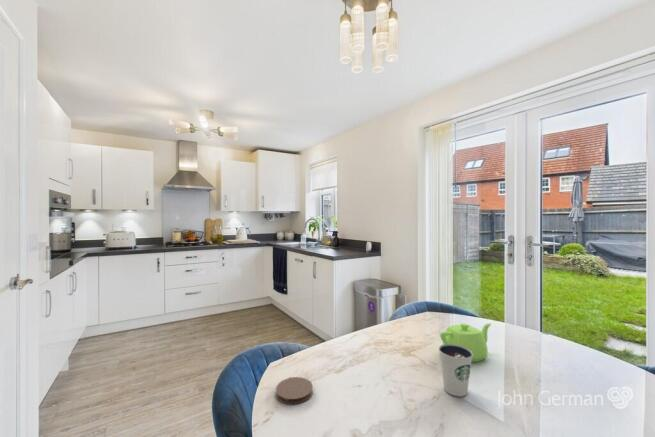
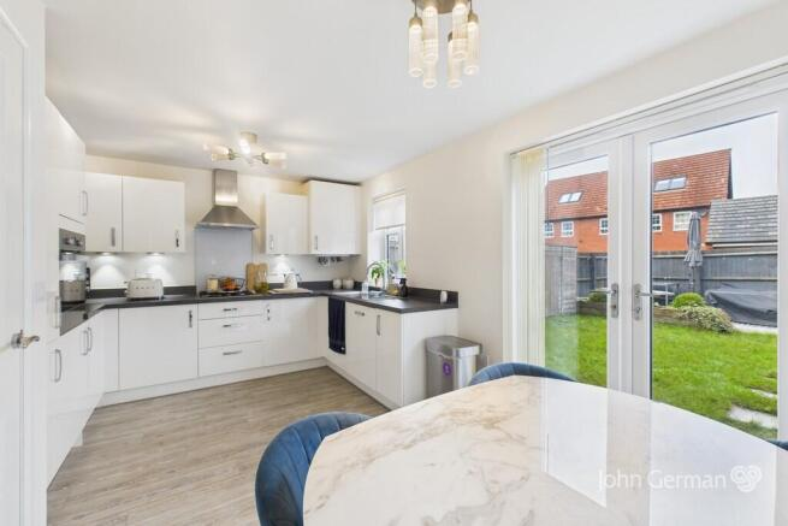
- teapot [439,322,492,363]
- dixie cup [438,344,473,398]
- coaster [275,376,314,405]
